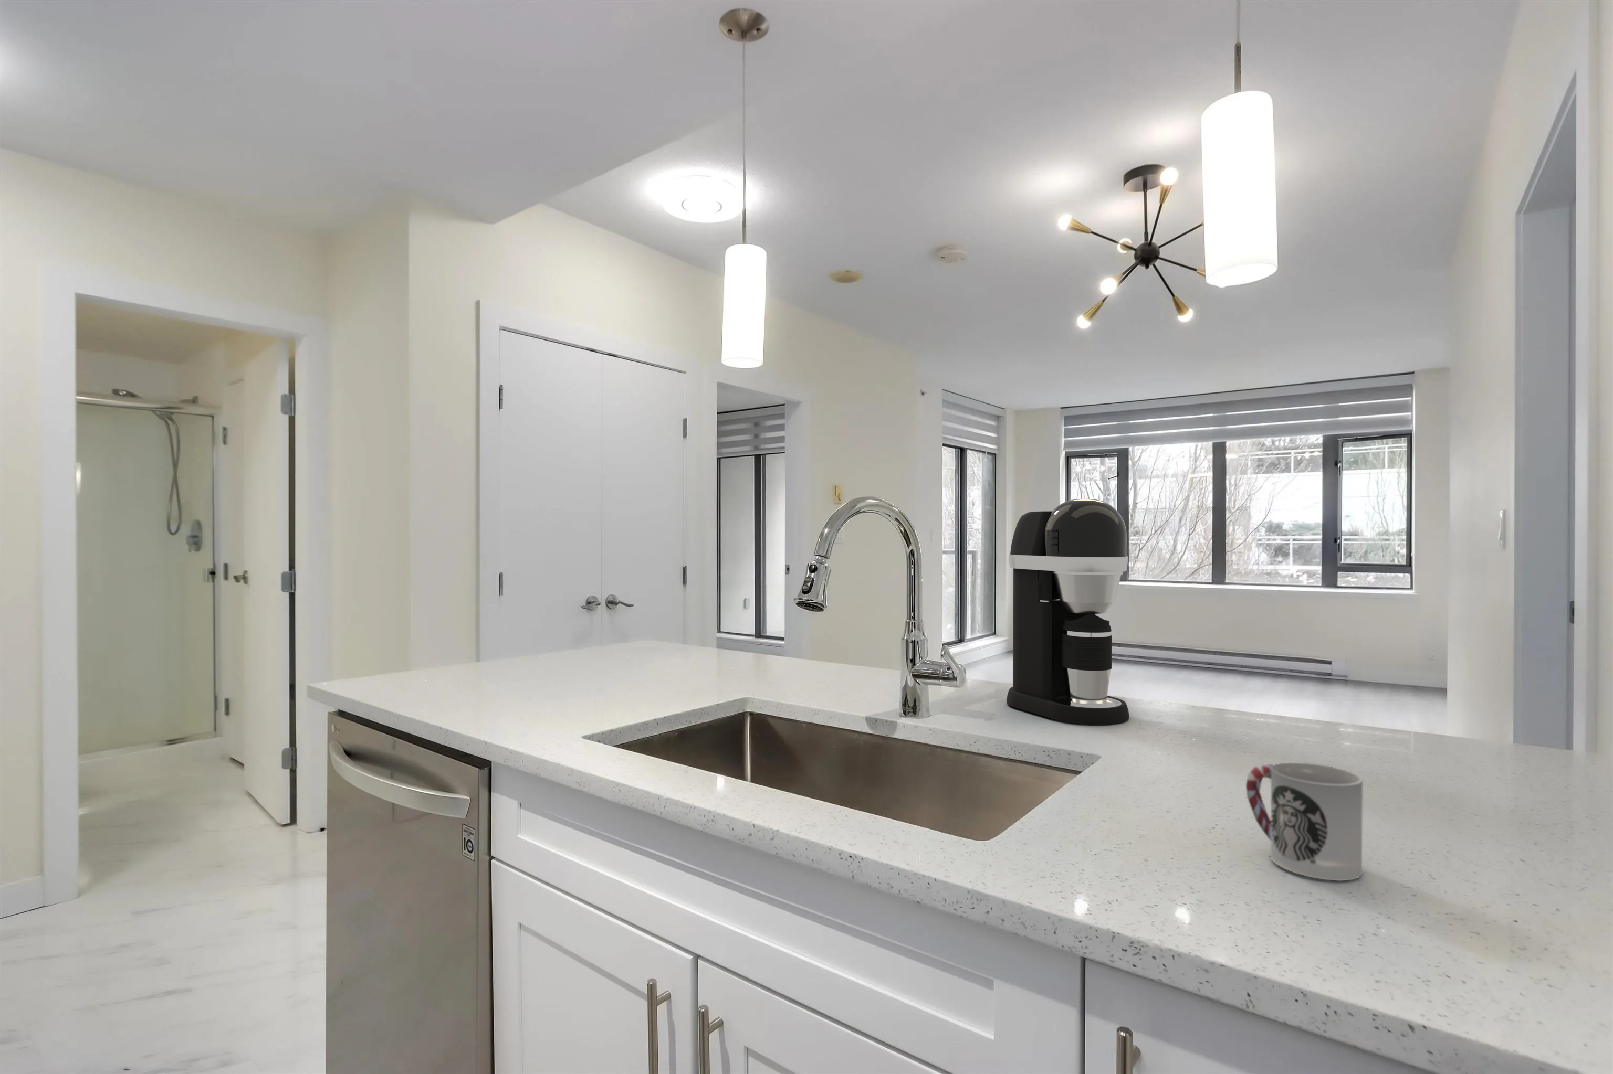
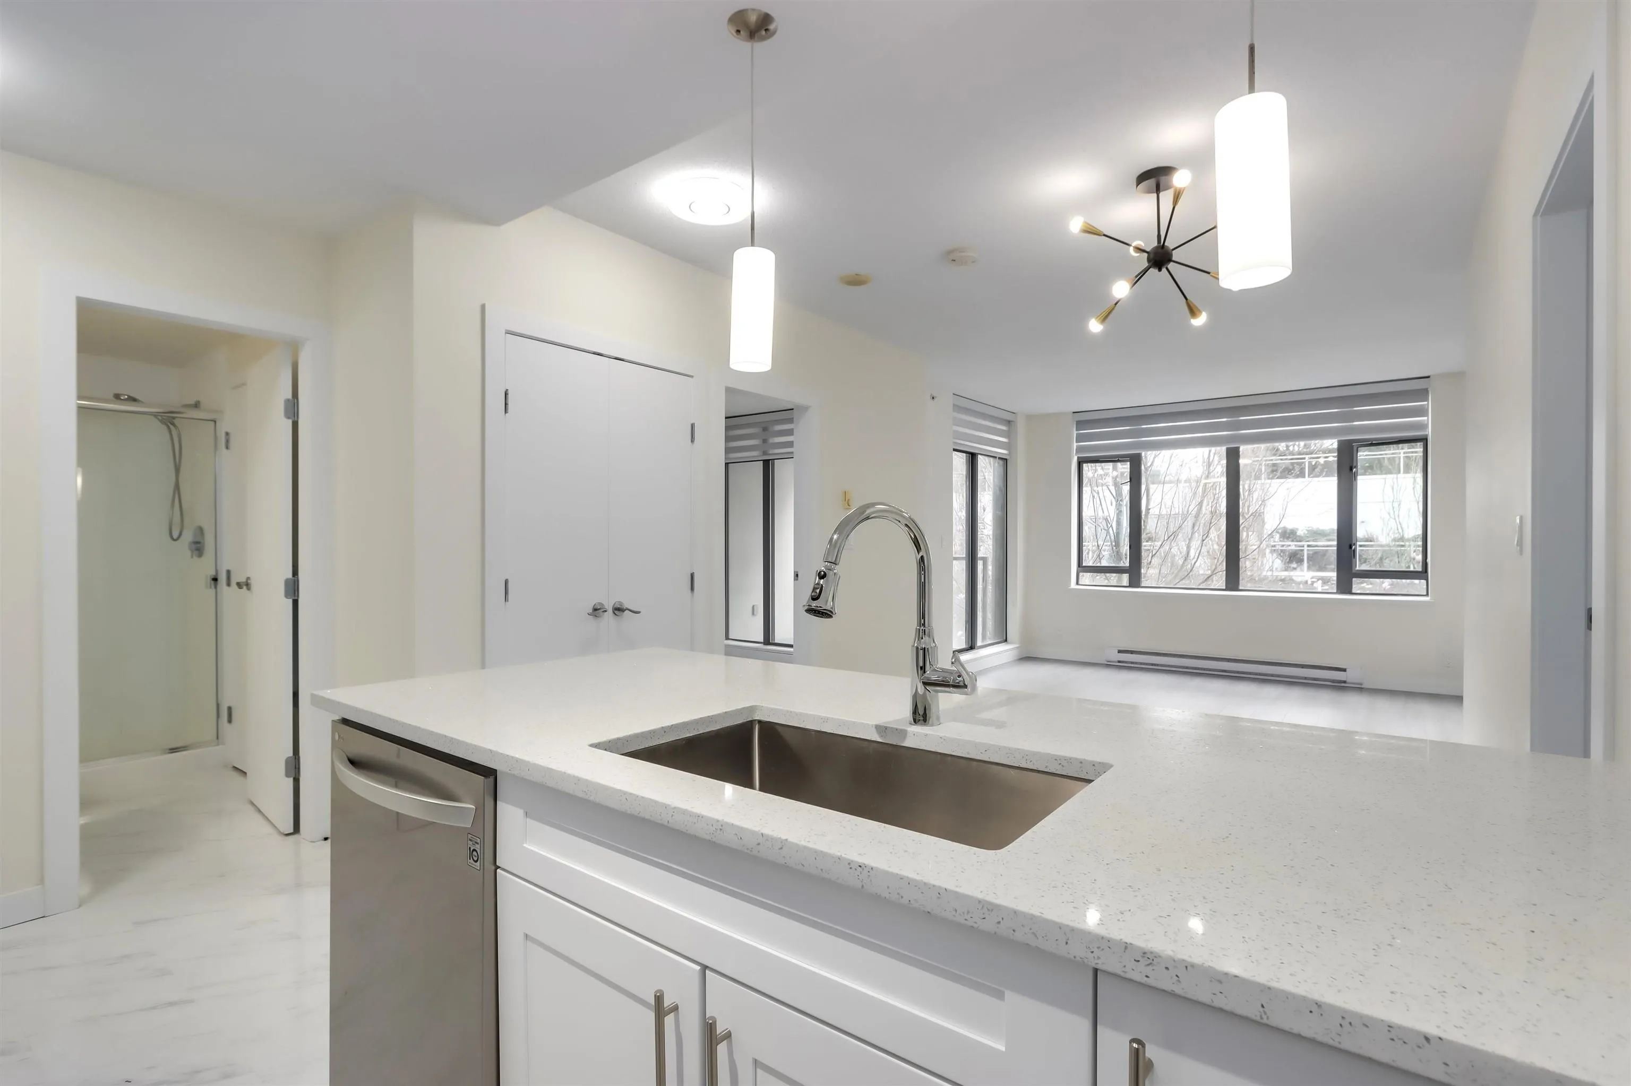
- coffee maker [1006,499,1130,725]
- cup [1246,762,1364,881]
